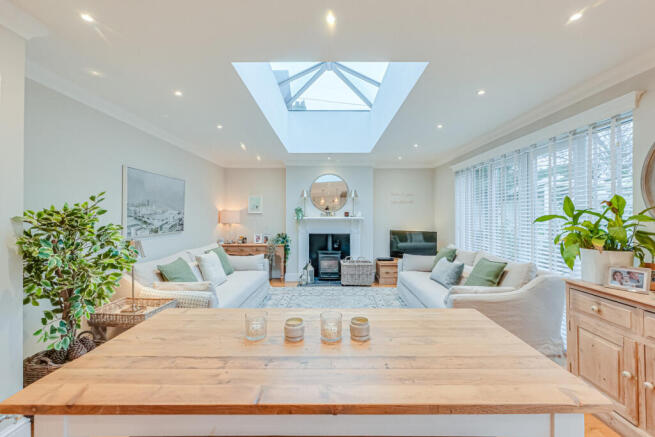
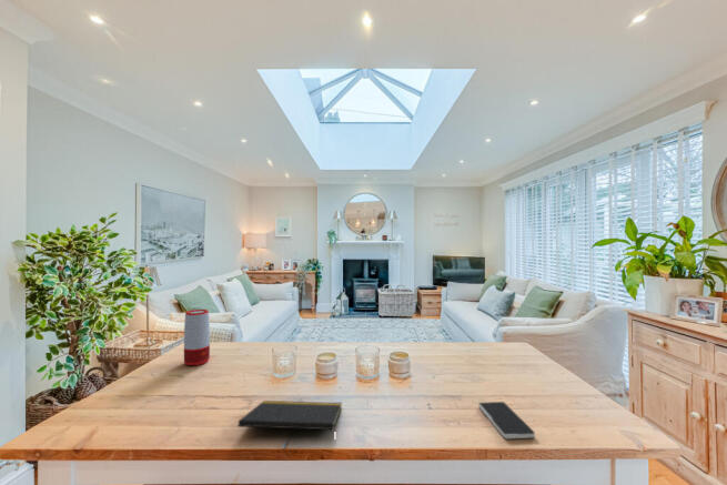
+ smartphone [477,401,536,439]
+ speaker [183,309,211,366]
+ notepad [238,400,343,444]
